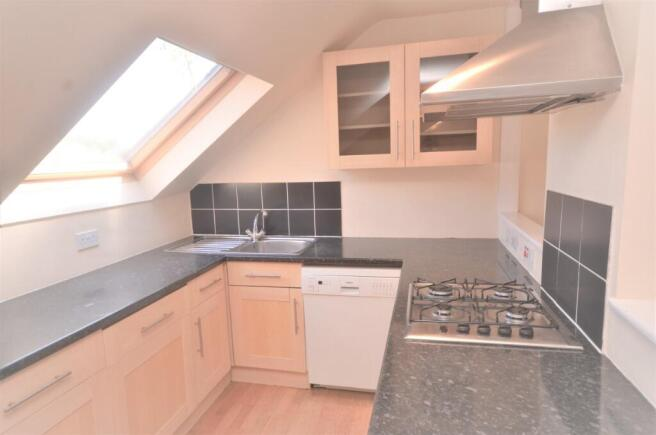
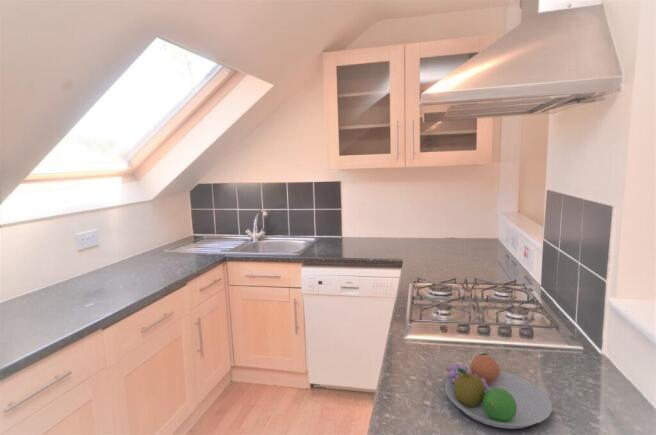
+ fruit bowl [444,352,553,430]
